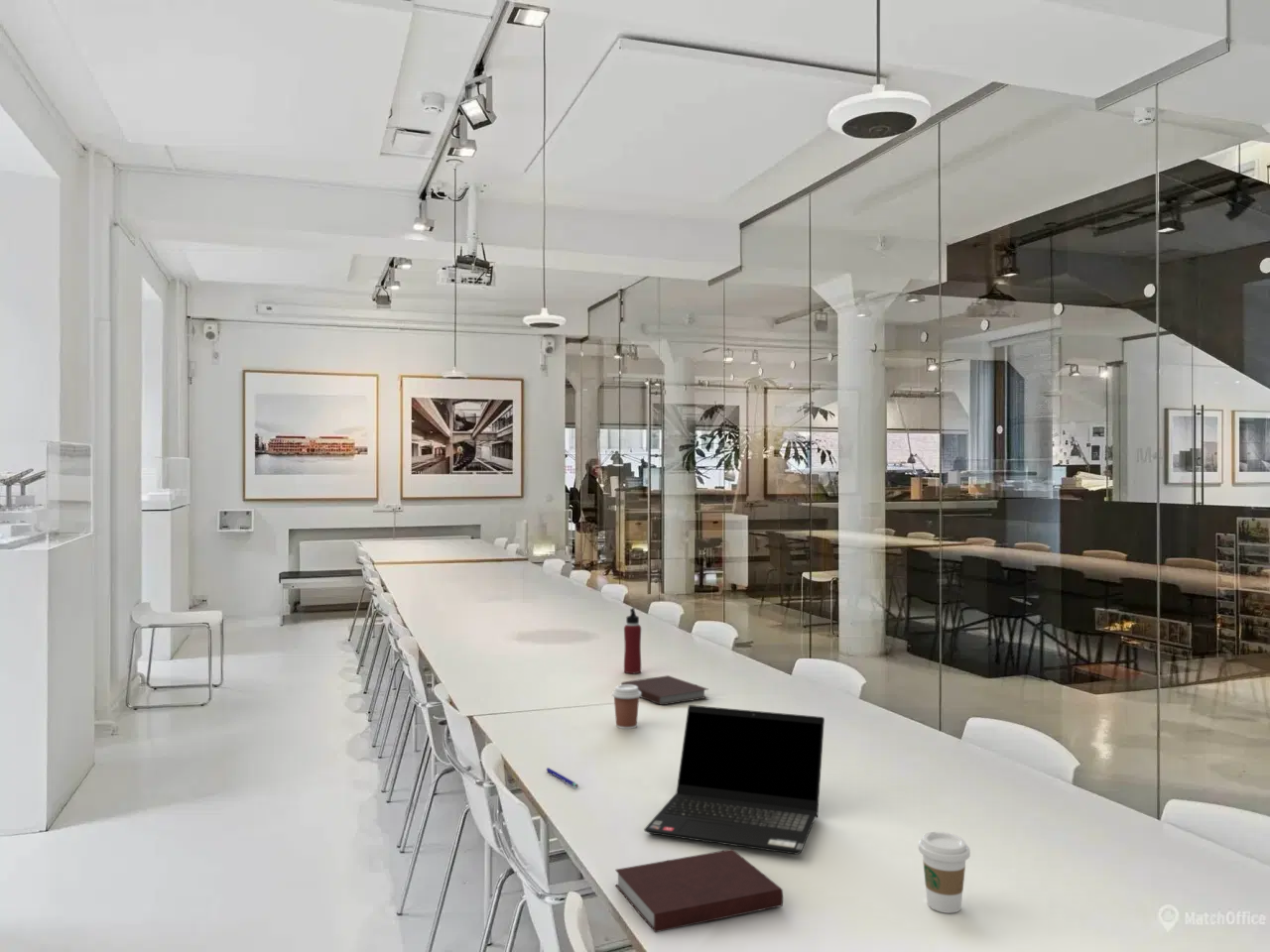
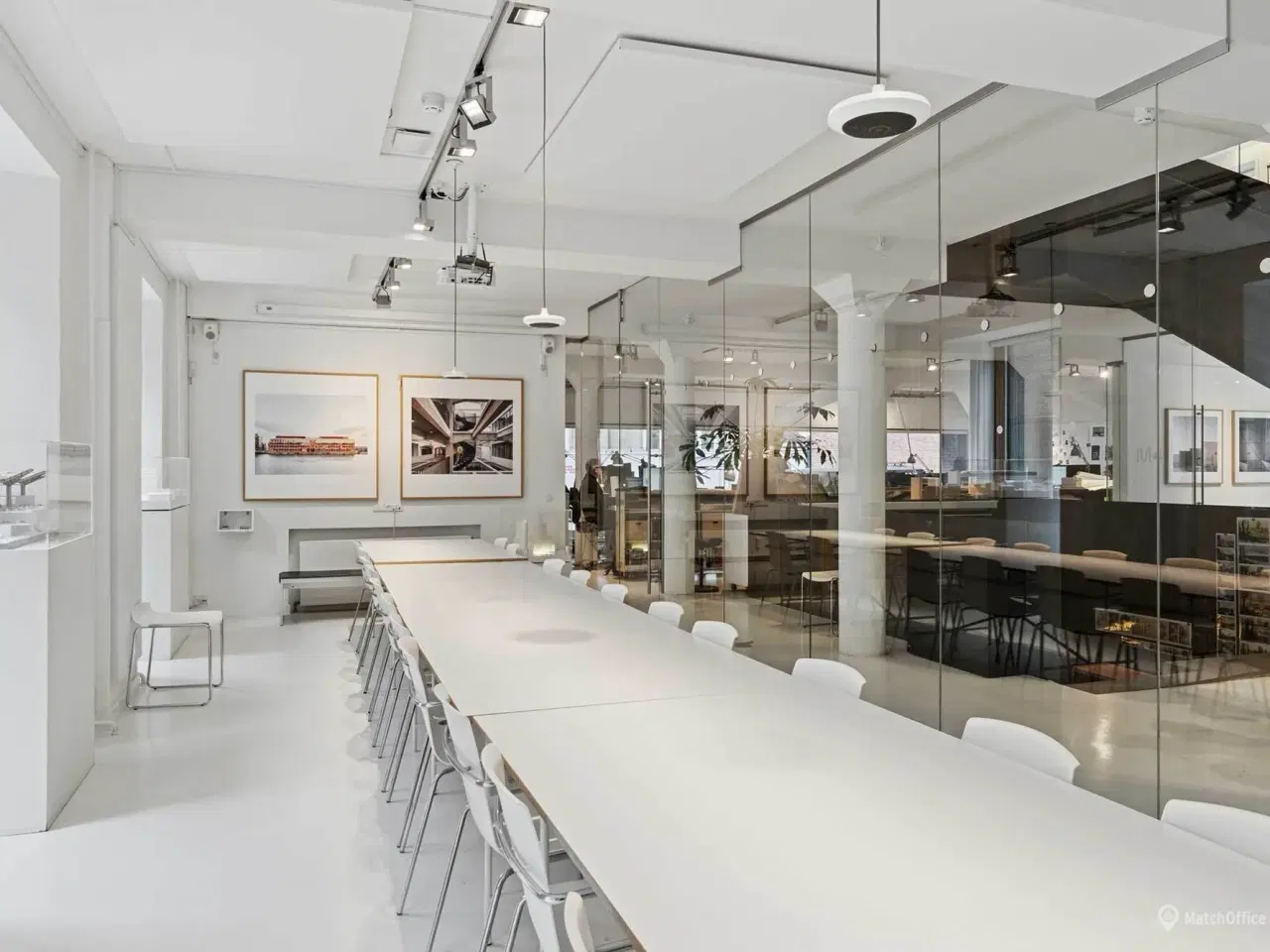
- water bottle [623,607,642,674]
- notebook [614,848,784,933]
- coffee cup [918,831,971,914]
- pen [546,767,579,788]
- coffee cup [611,684,641,730]
- laptop computer [643,704,826,856]
- notebook [620,674,709,706]
